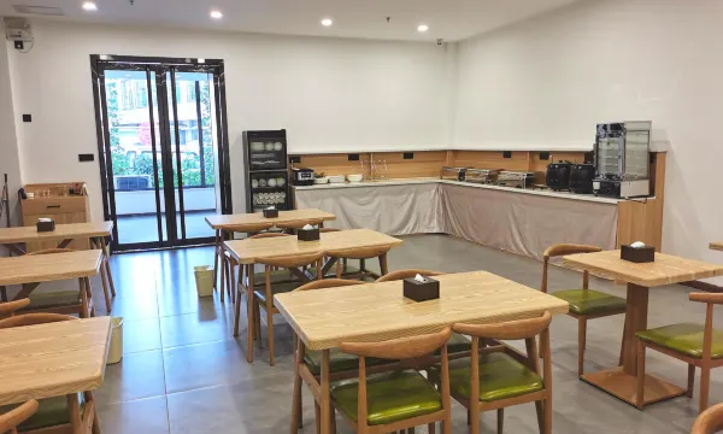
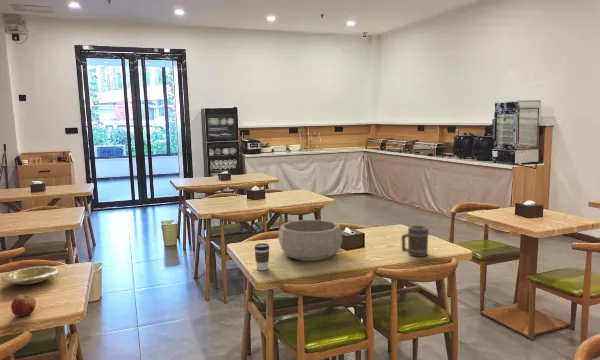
+ decorative bowl [278,219,343,262]
+ plate [0,265,59,285]
+ apple [10,294,37,318]
+ barrel [401,224,430,258]
+ coffee cup [253,242,271,271]
